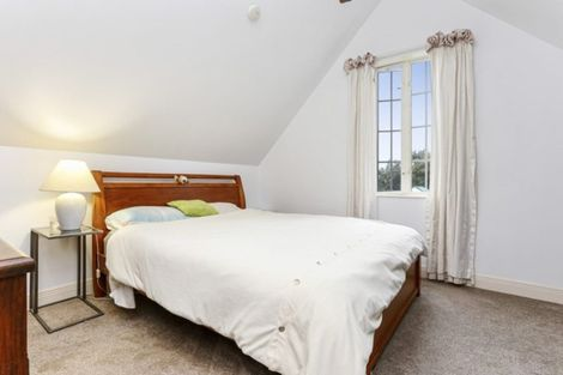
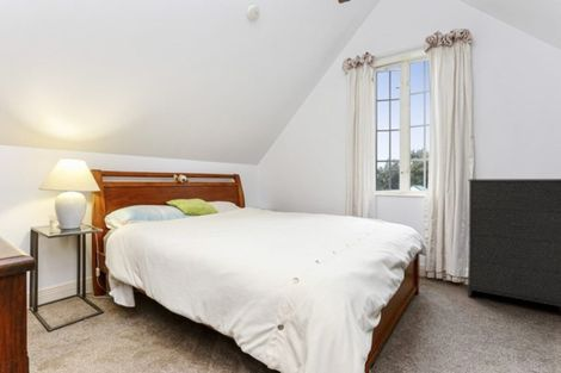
+ dresser [467,178,561,307]
